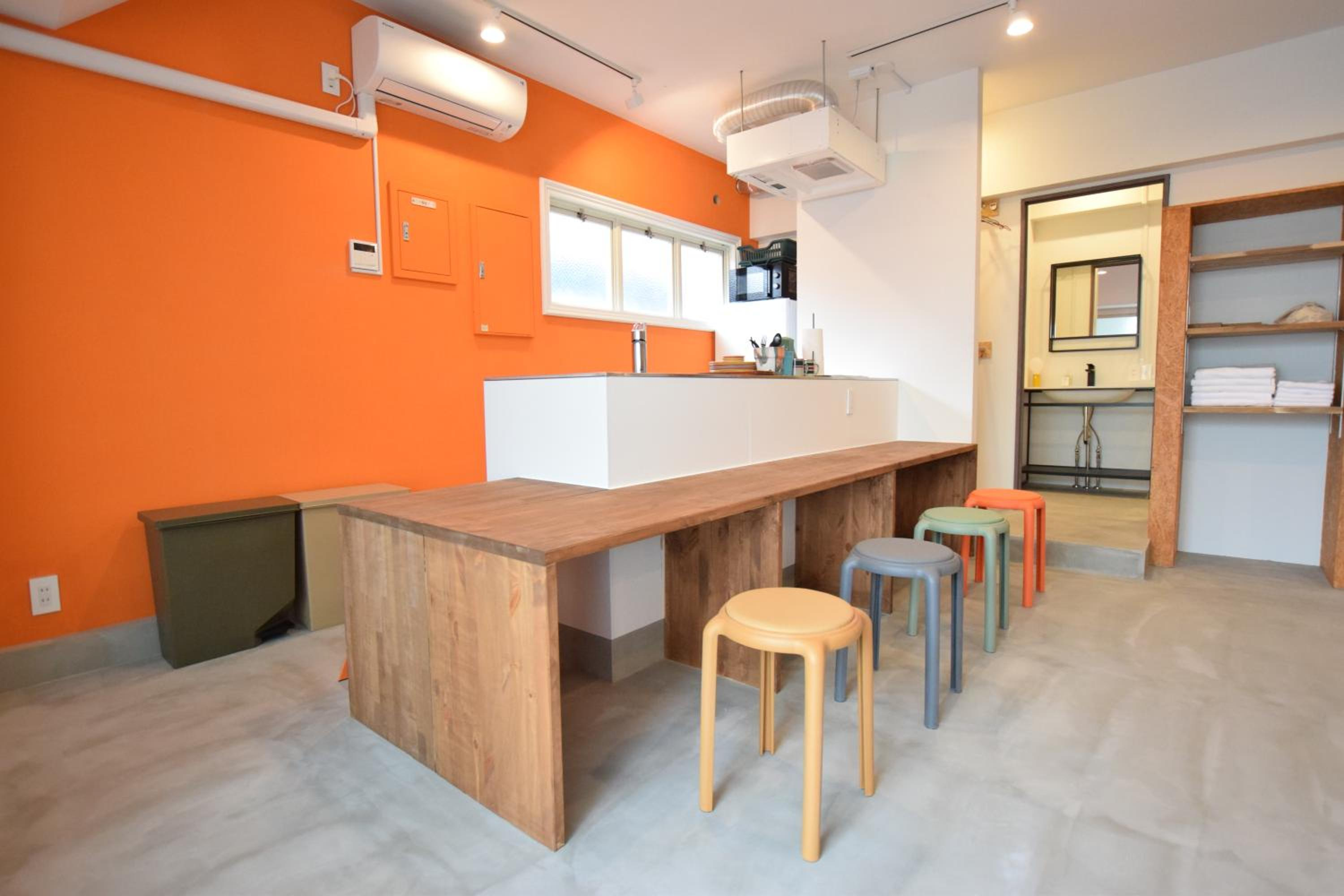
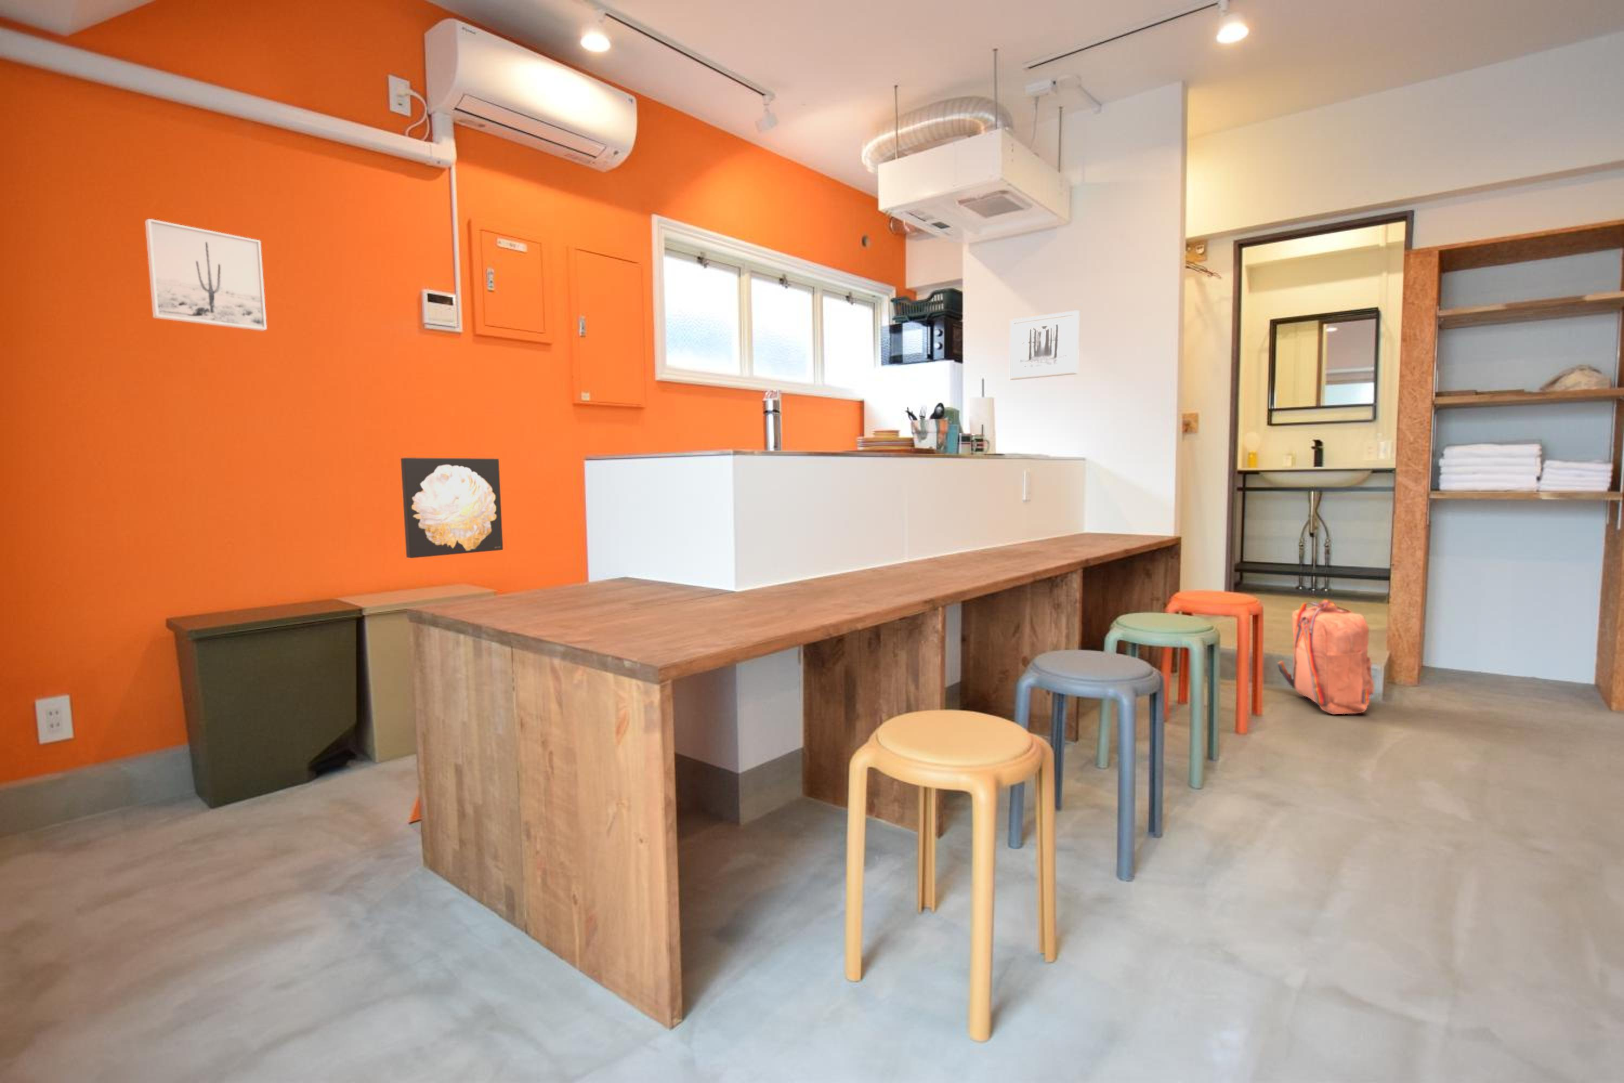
+ wall art [145,219,267,331]
+ backpack [1277,598,1374,714]
+ wall art [1009,309,1080,381]
+ wall art [400,457,504,558]
